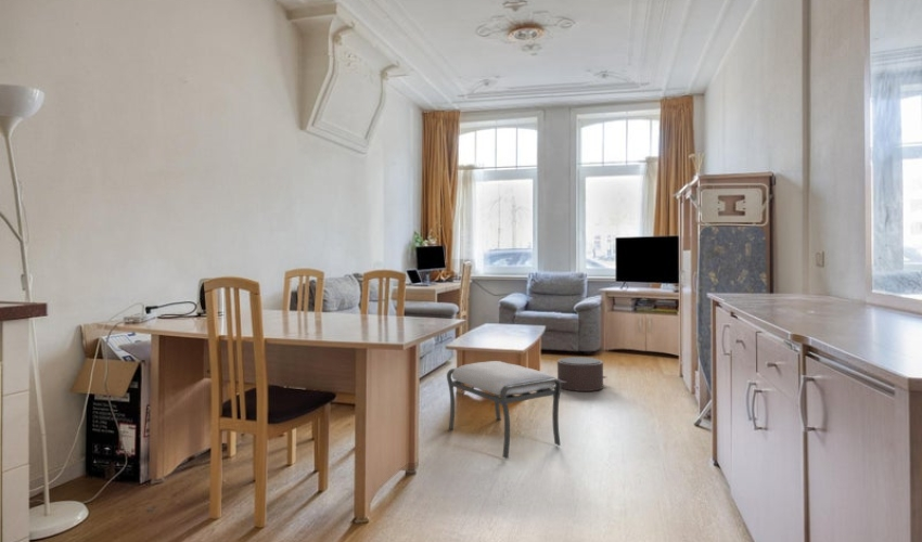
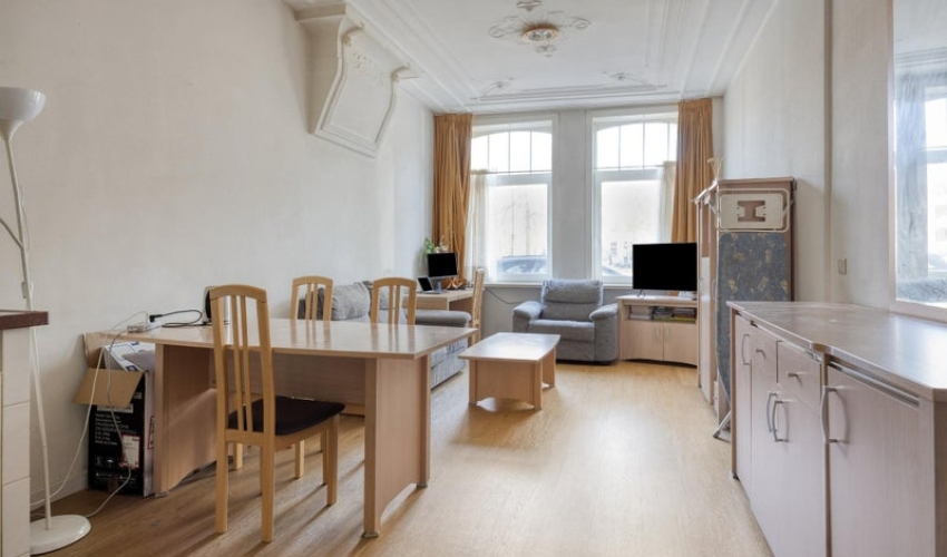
- pouf [552,356,607,392]
- ottoman [446,360,562,460]
